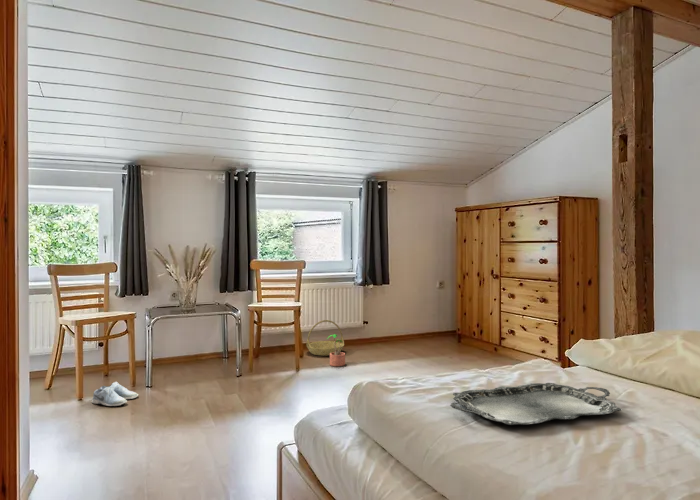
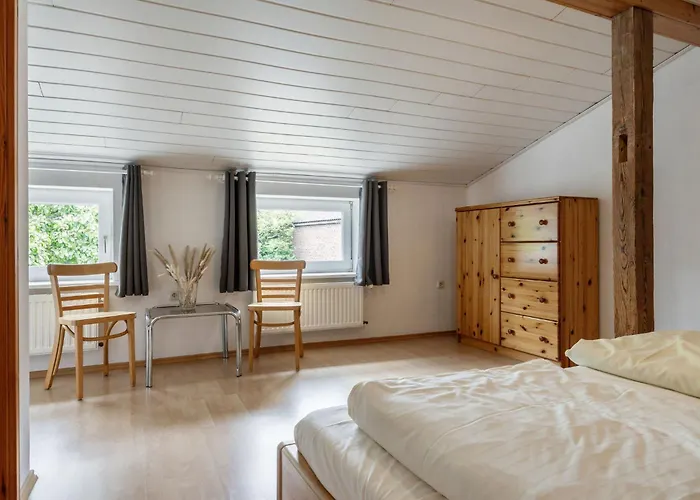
- shoe [91,381,139,407]
- serving tray [449,382,623,426]
- potted plant [326,333,346,367]
- basket [305,319,345,356]
